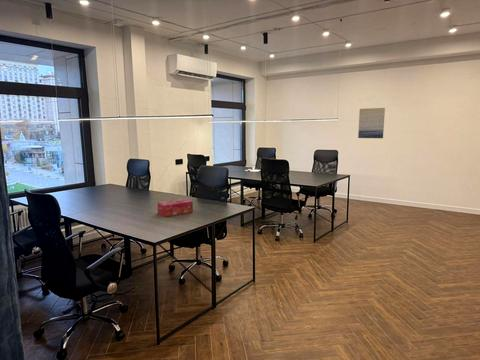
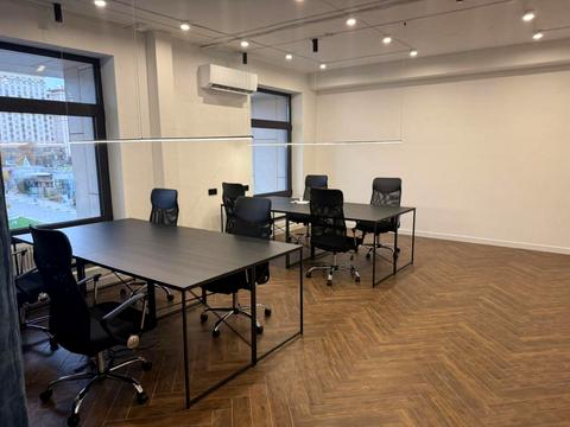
- wall art [357,107,386,139]
- tissue box [156,198,194,217]
